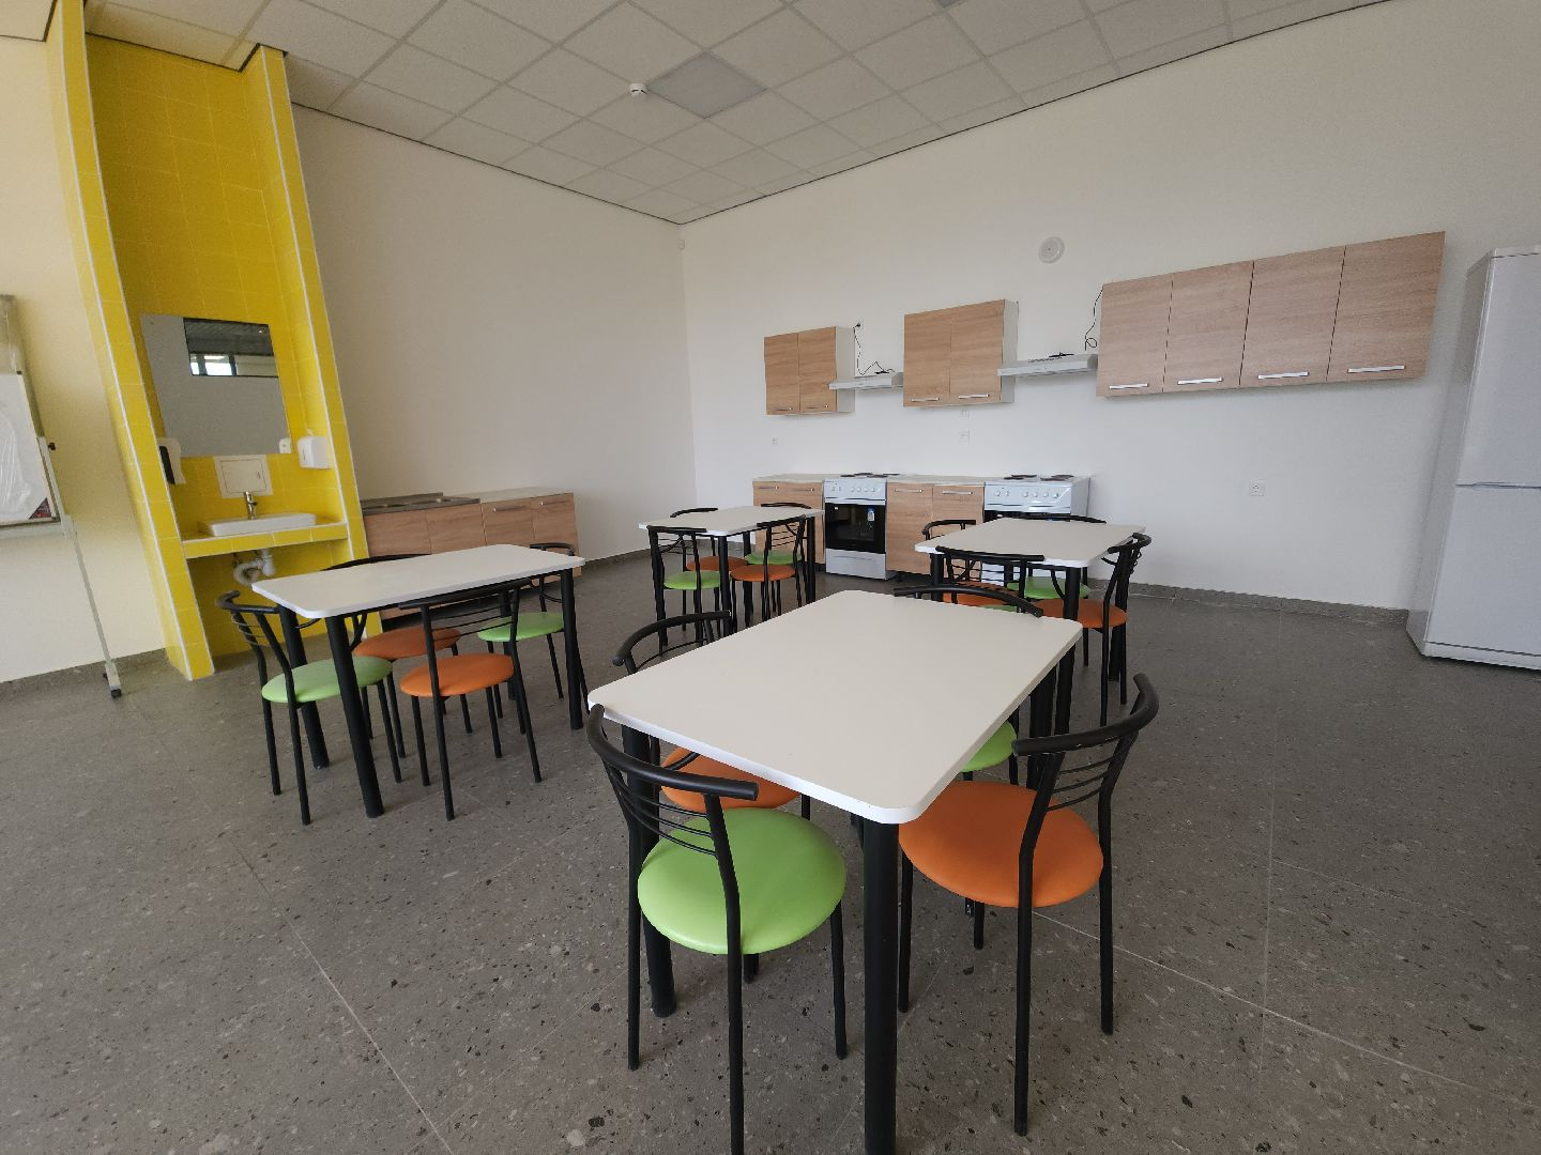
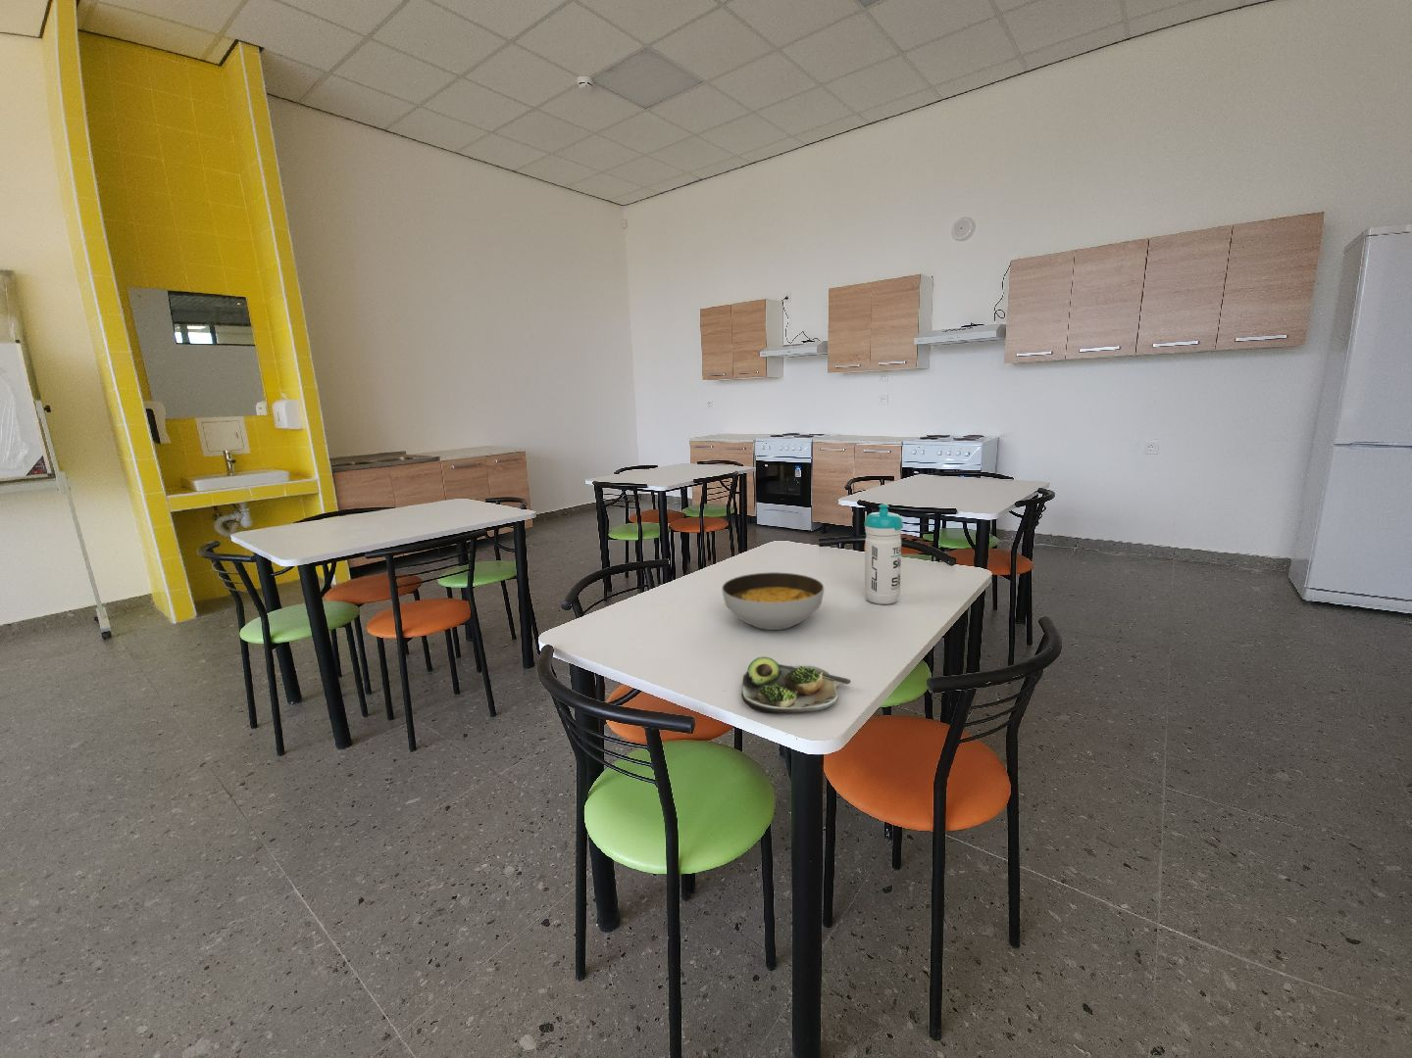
+ water bottle [864,503,904,606]
+ salad plate [740,657,852,715]
+ soup bowl [720,571,826,631]
